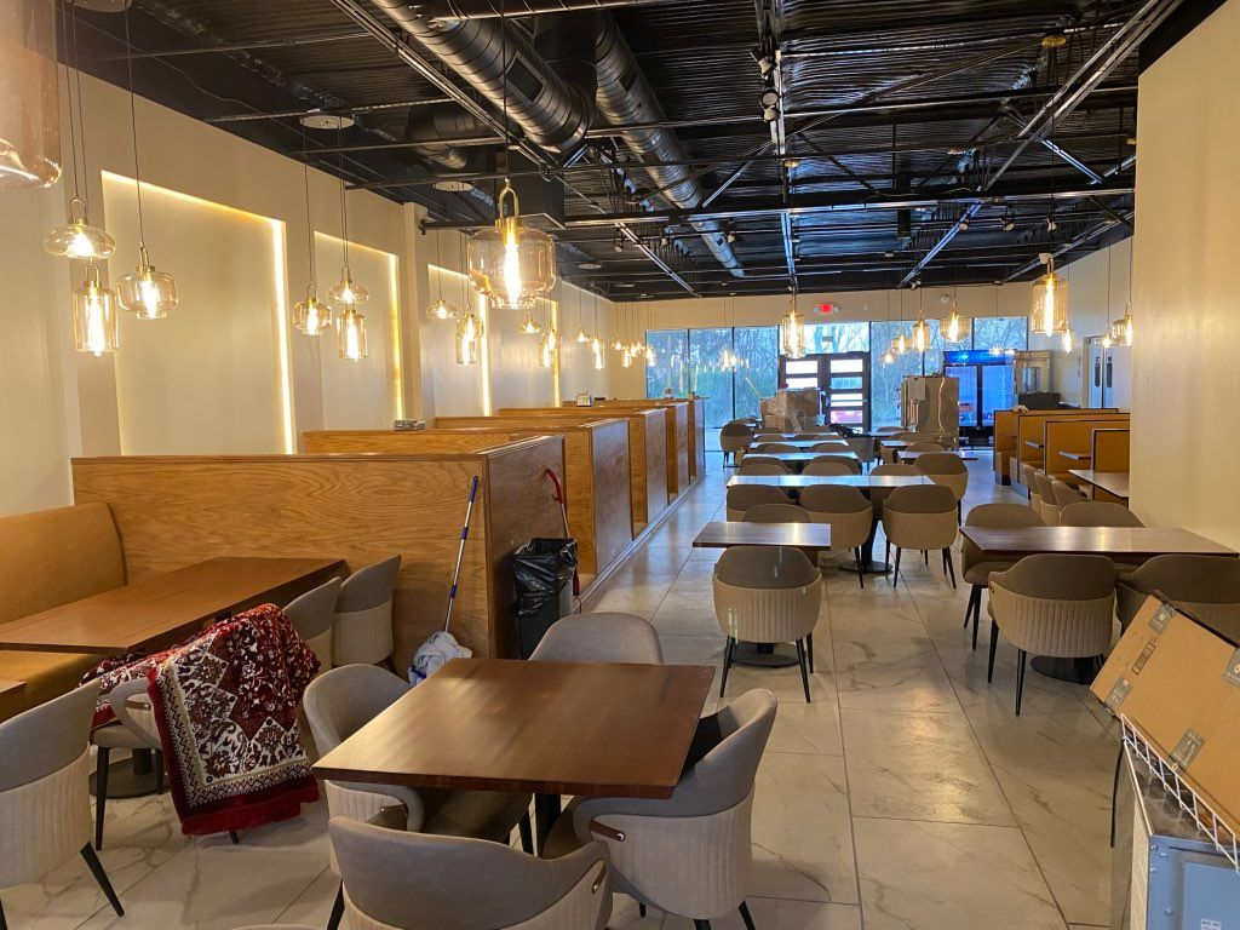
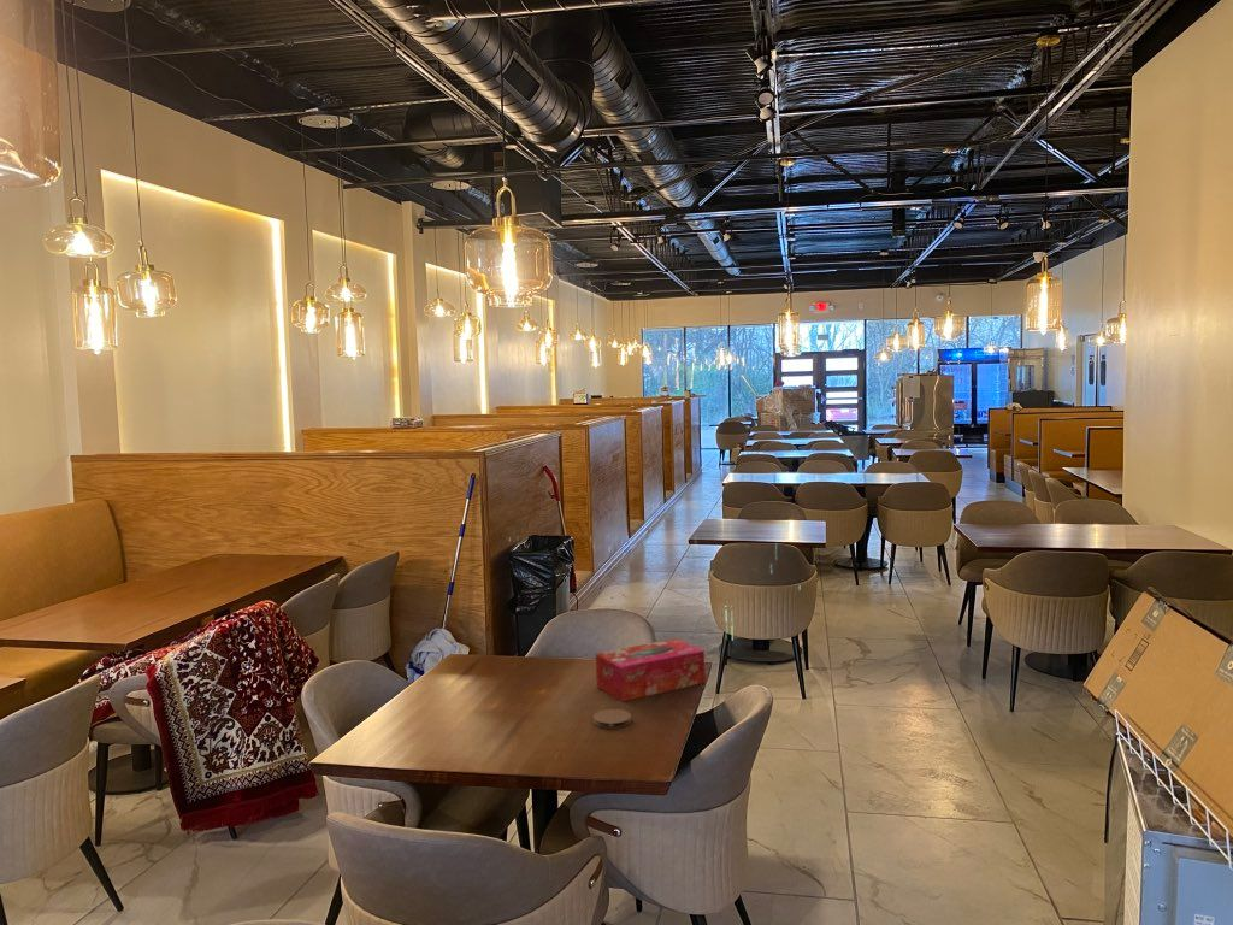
+ coaster [592,708,632,730]
+ tissue box [595,637,706,702]
